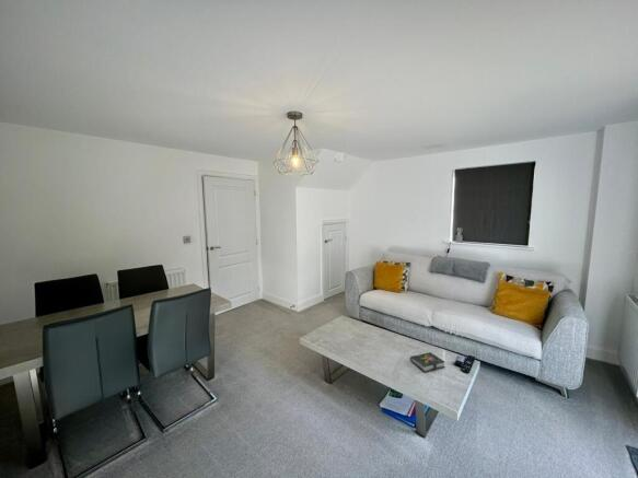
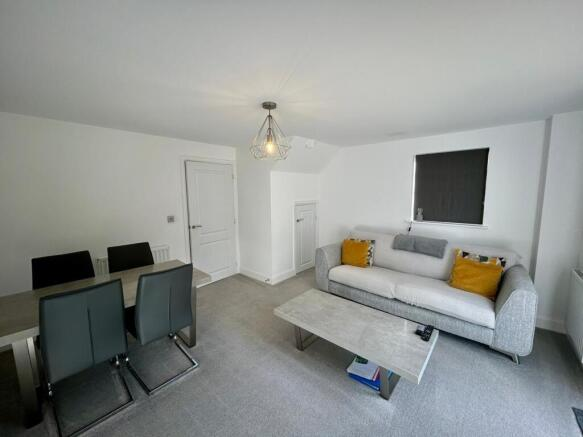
- book [409,351,446,373]
